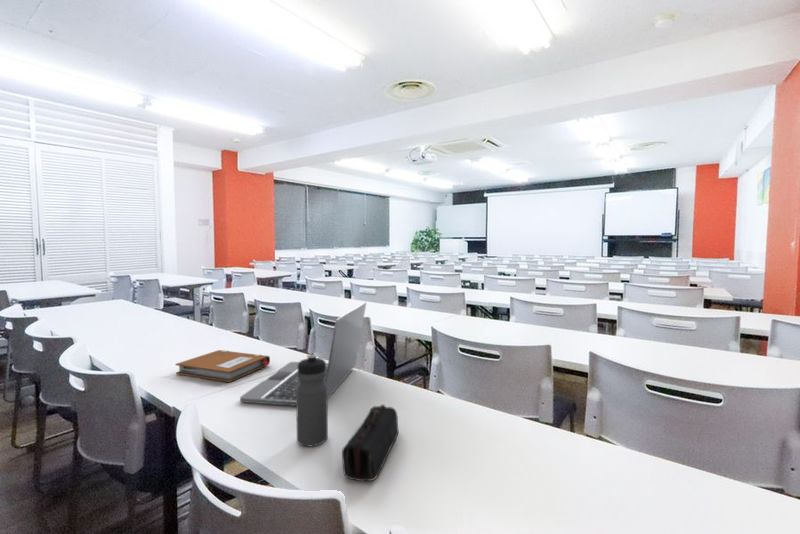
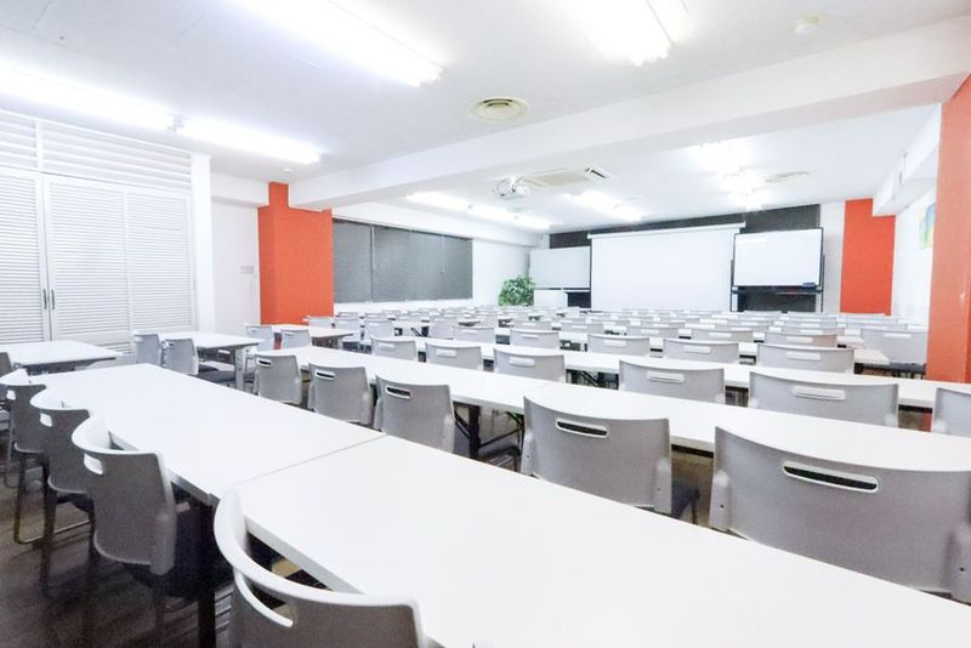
- laptop [239,301,367,407]
- pencil case [341,403,400,482]
- water bottle [295,353,329,447]
- notebook [175,349,271,383]
